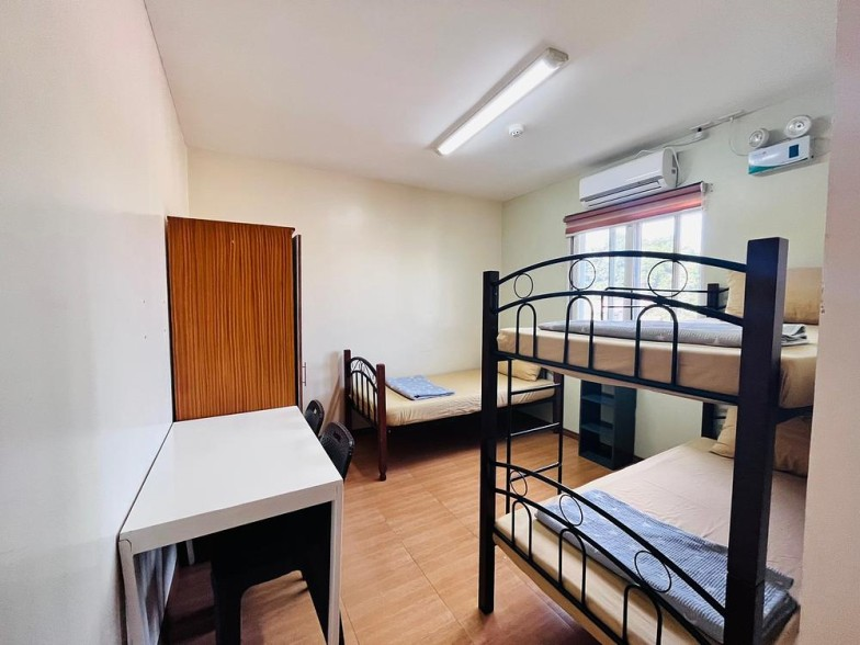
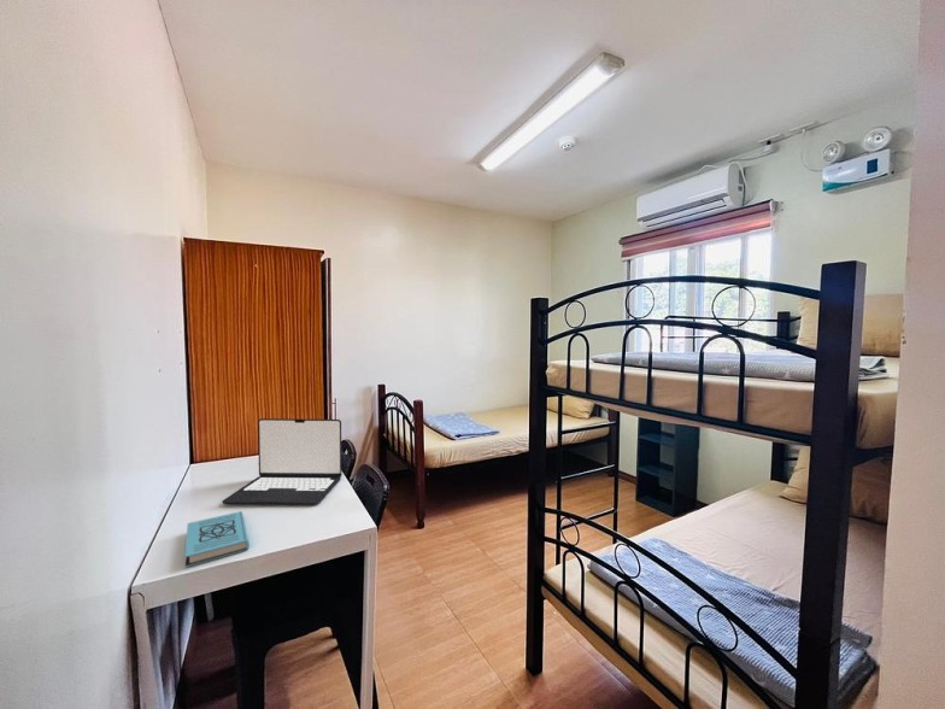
+ laptop [221,417,344,506]
+ book [183,510,251,568]
